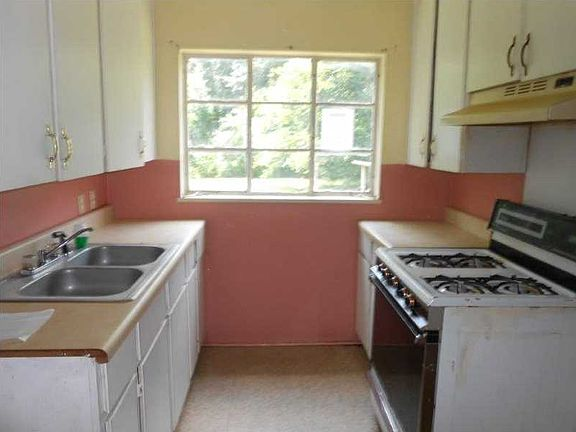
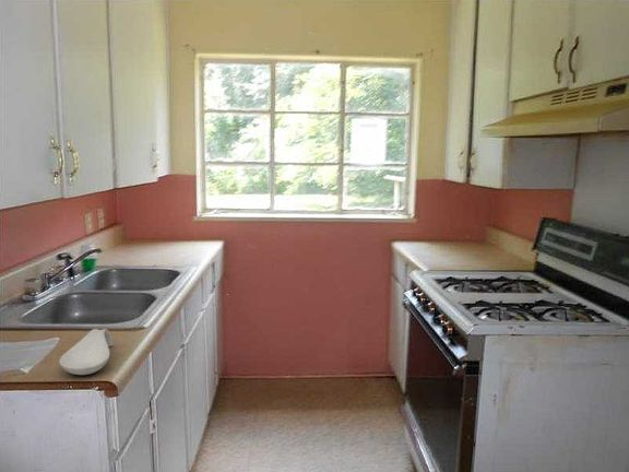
+ spoon rest [58,328,115,376]
